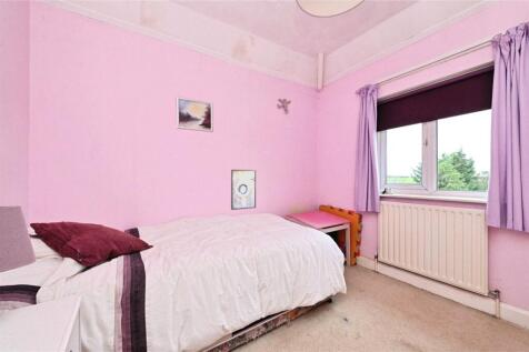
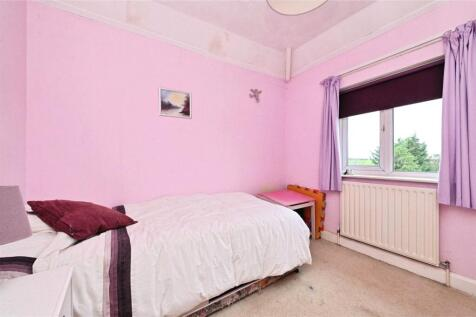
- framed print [230,169,257,211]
